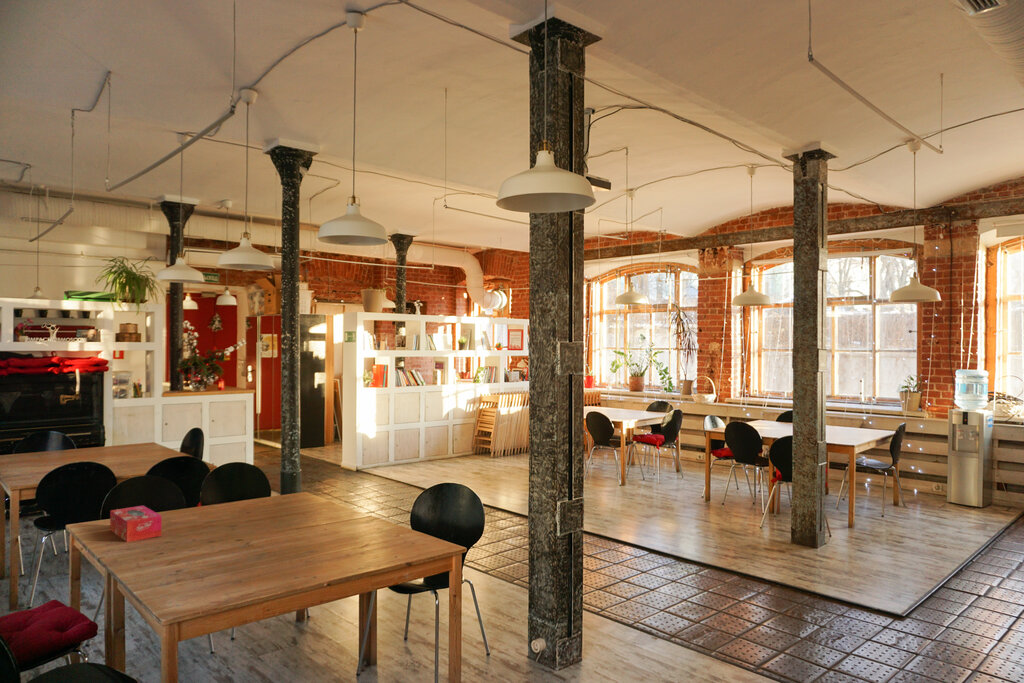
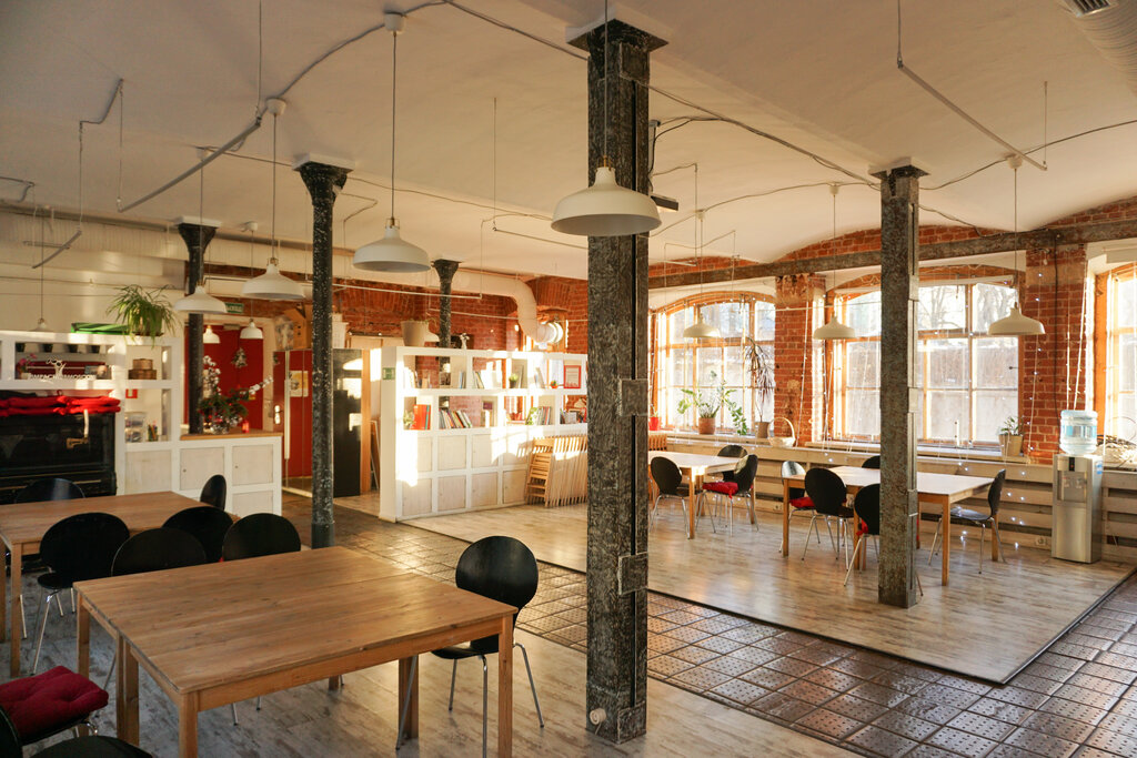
- tissue box [109,505,163,543]
